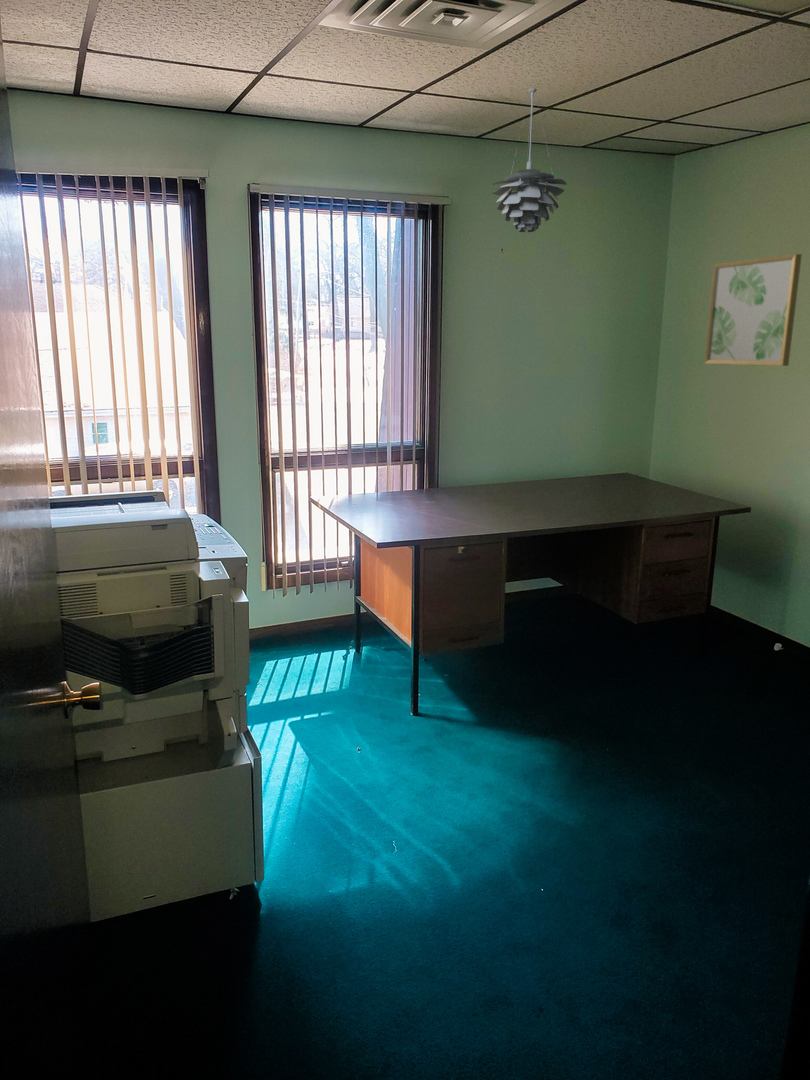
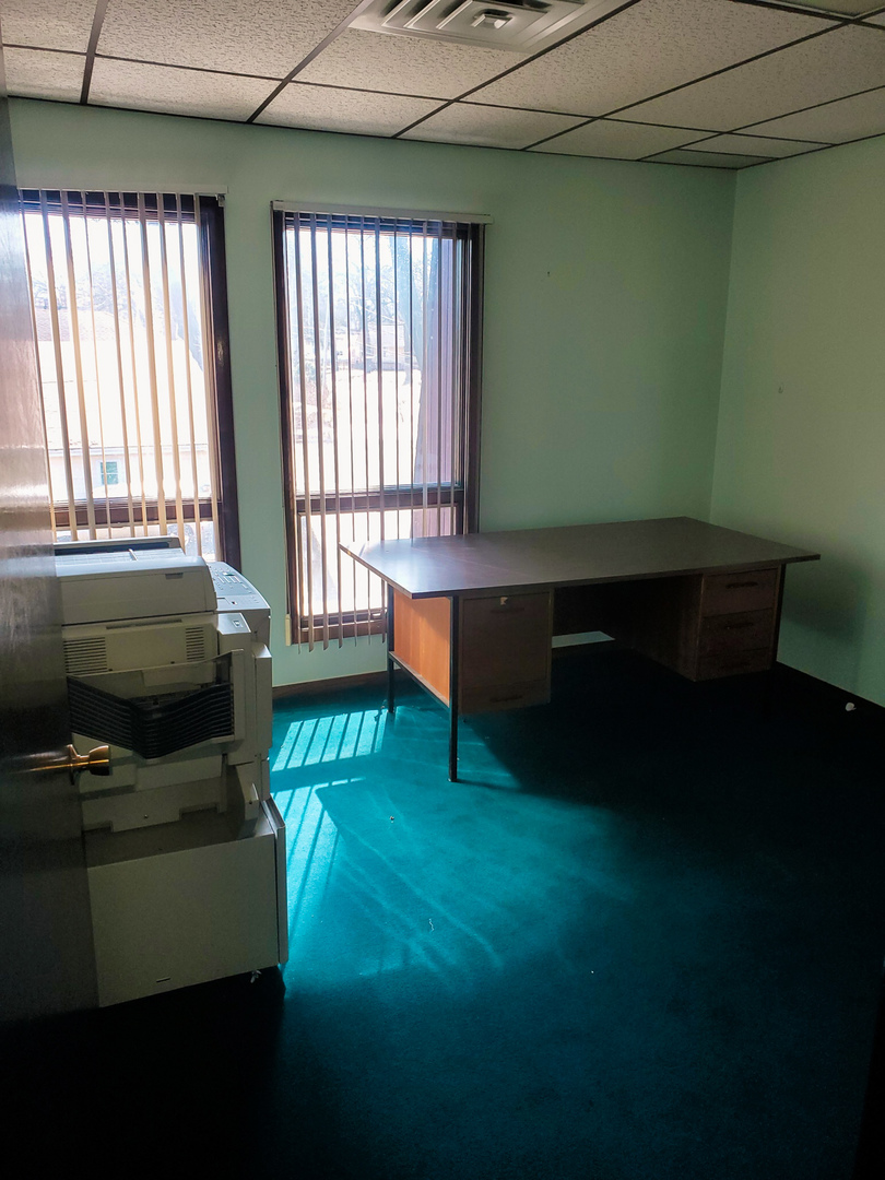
- pendant light [491,87,568,233]
- wall art [704,253,803,367]
